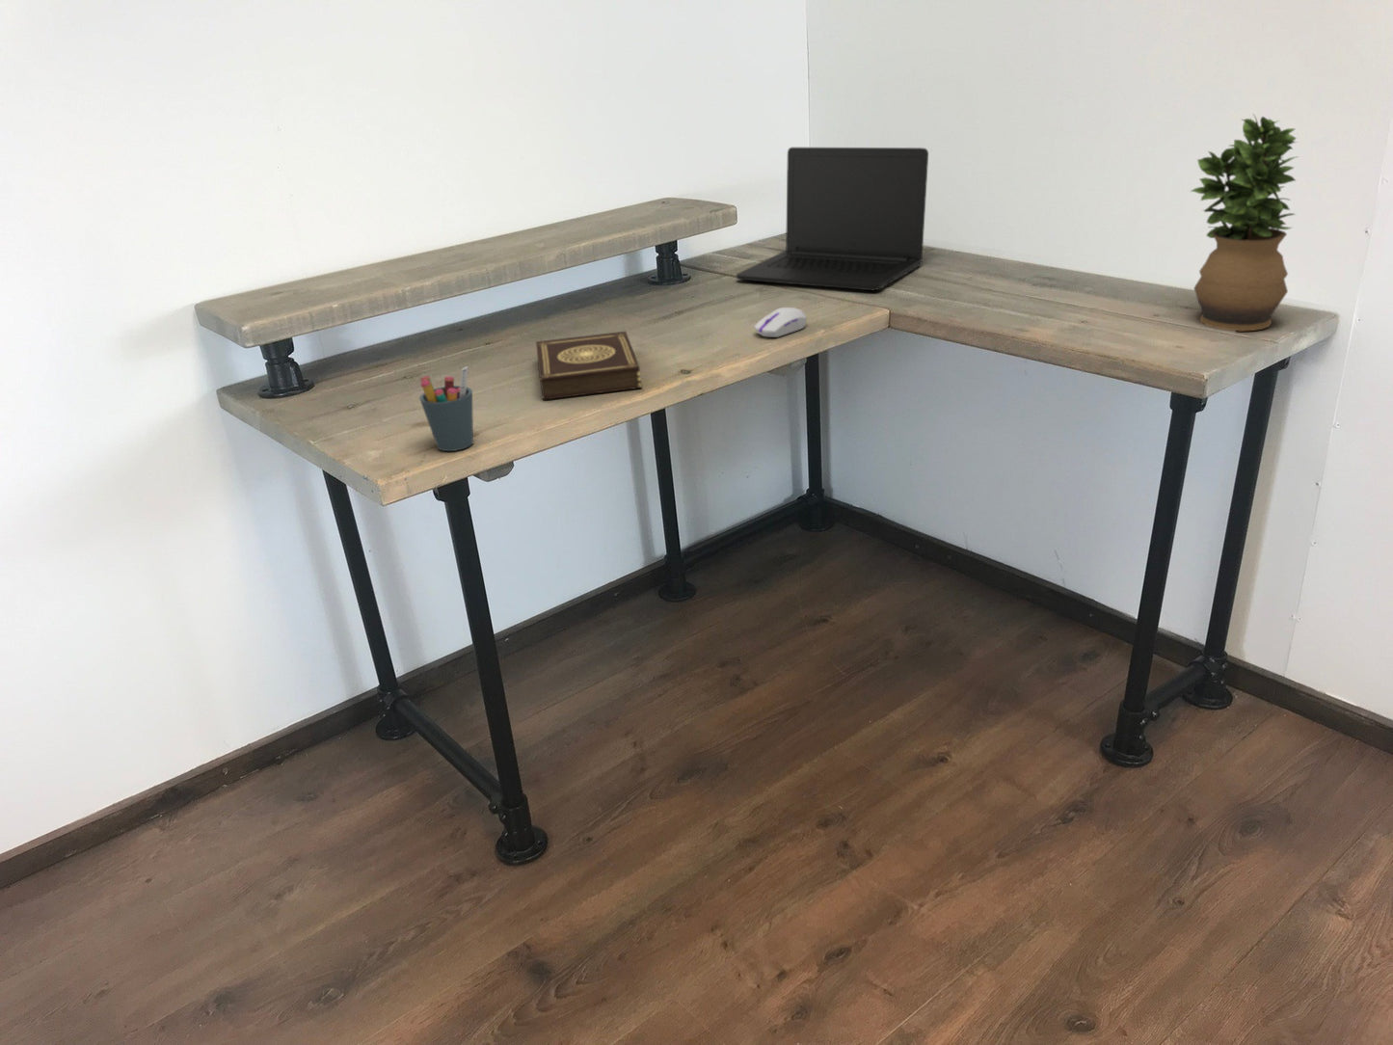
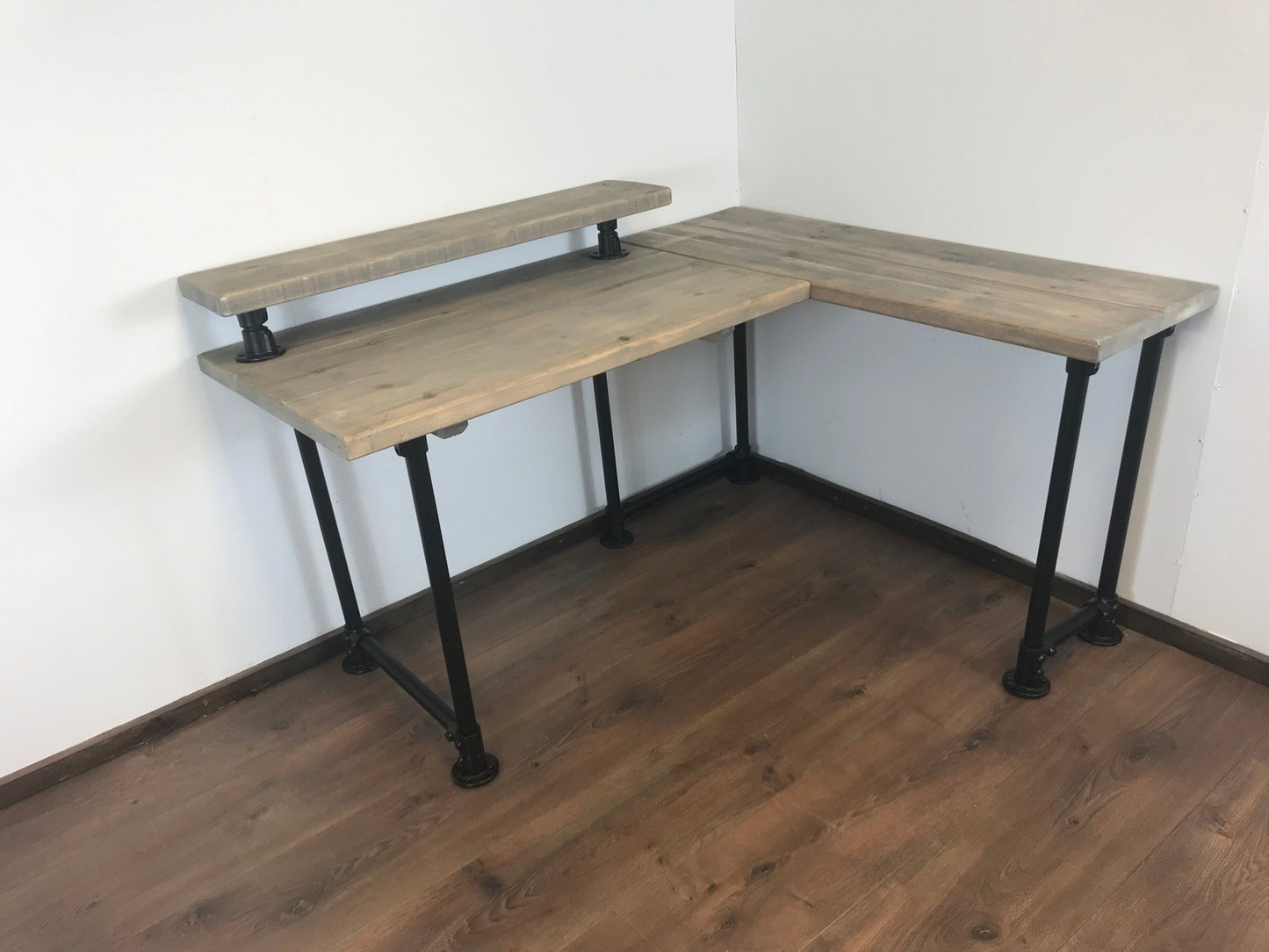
- computer mouse [754,306,808,338]
- pen holder [418,366,474,452]
- potted plant [1189,114,1301,332]
- laptop [735,146,930,291]
- book [535,330,642,401]
